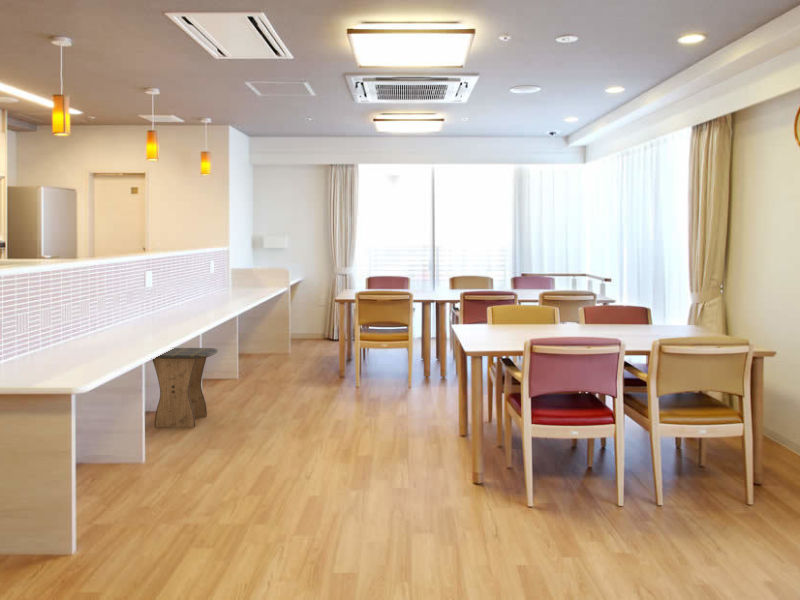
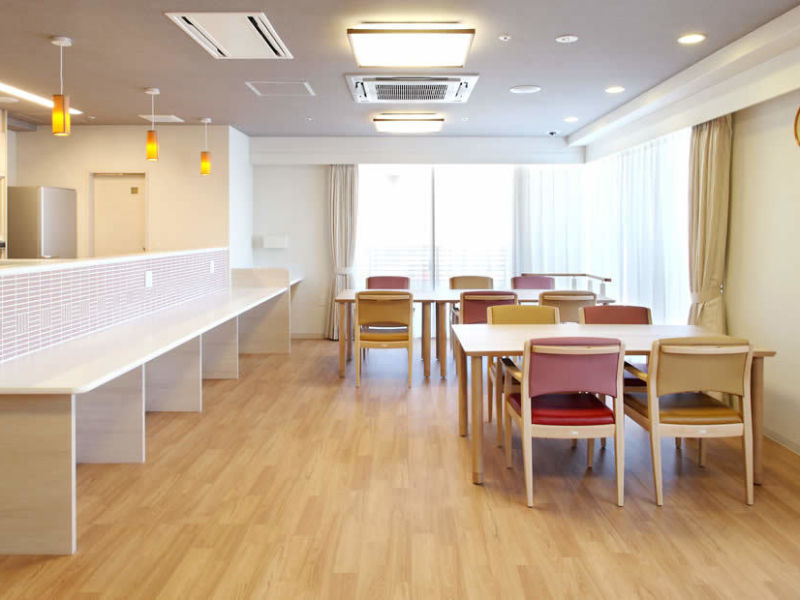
- stool [152,347,219,428]
